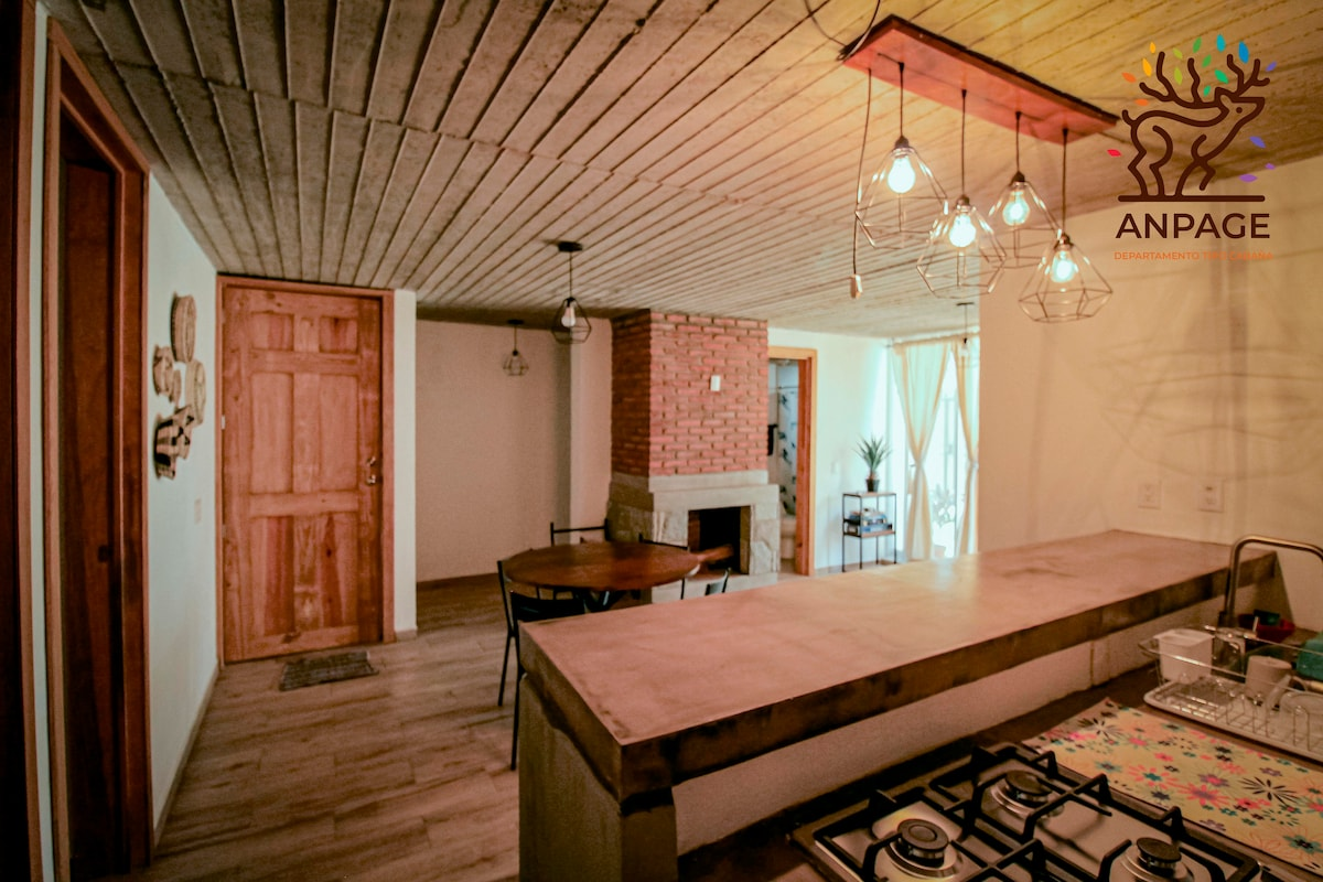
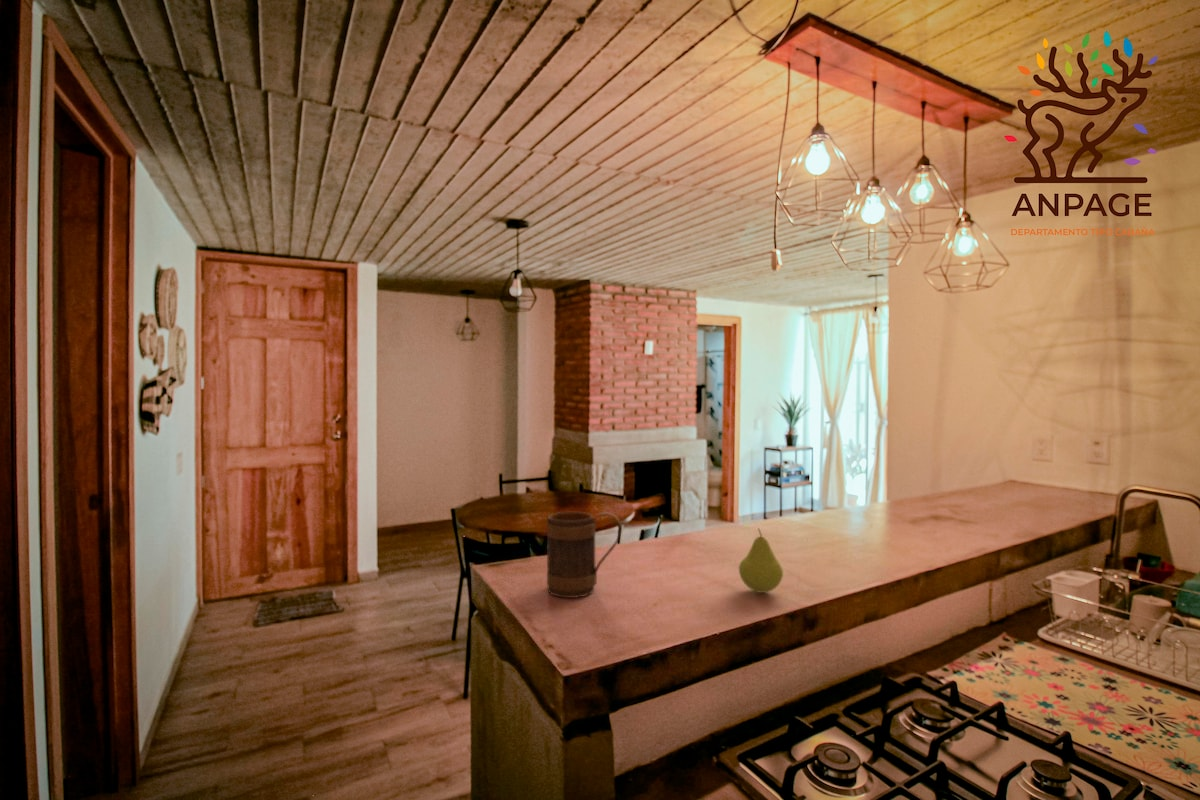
+ fruit [738,528,784,594]
+ mug [546,511,623,599]
